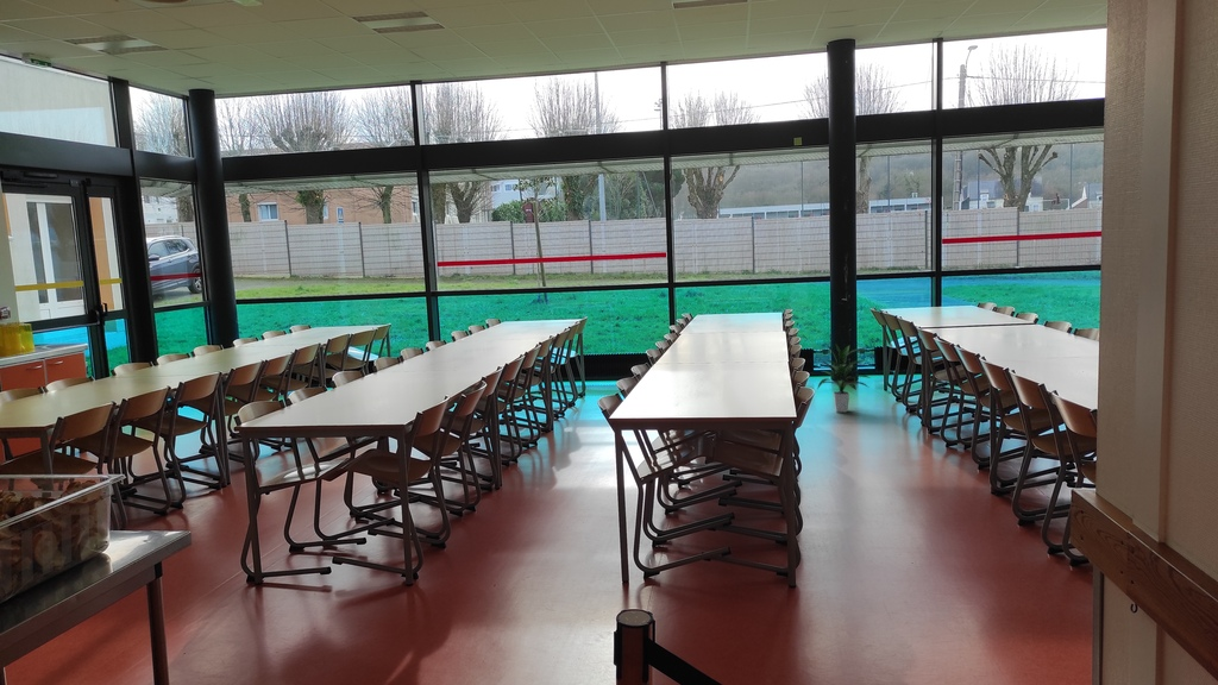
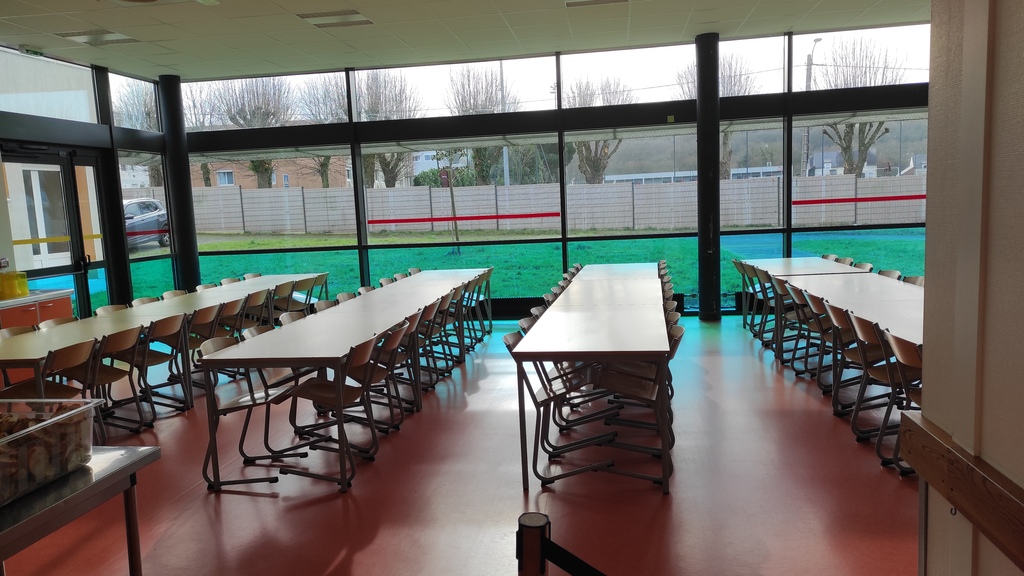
- indoor plant [816,344,872,414]
